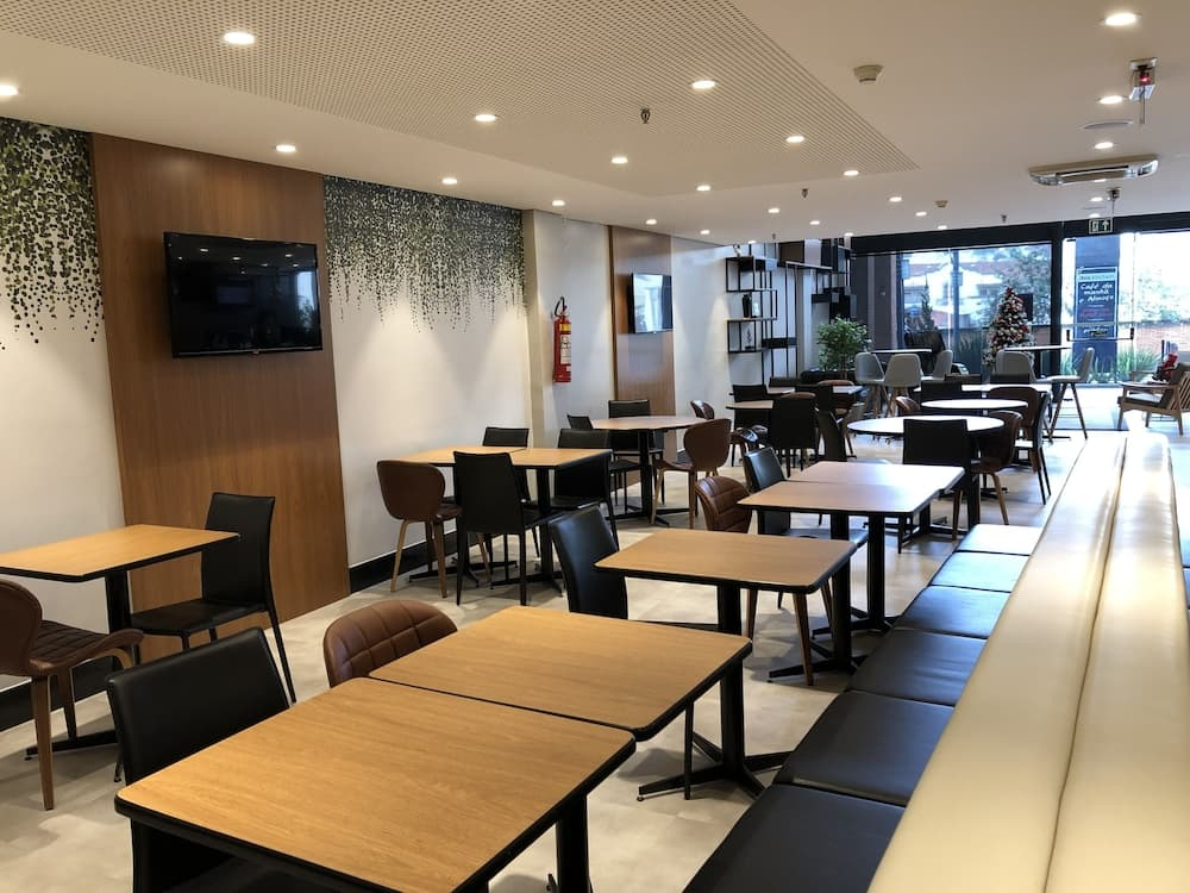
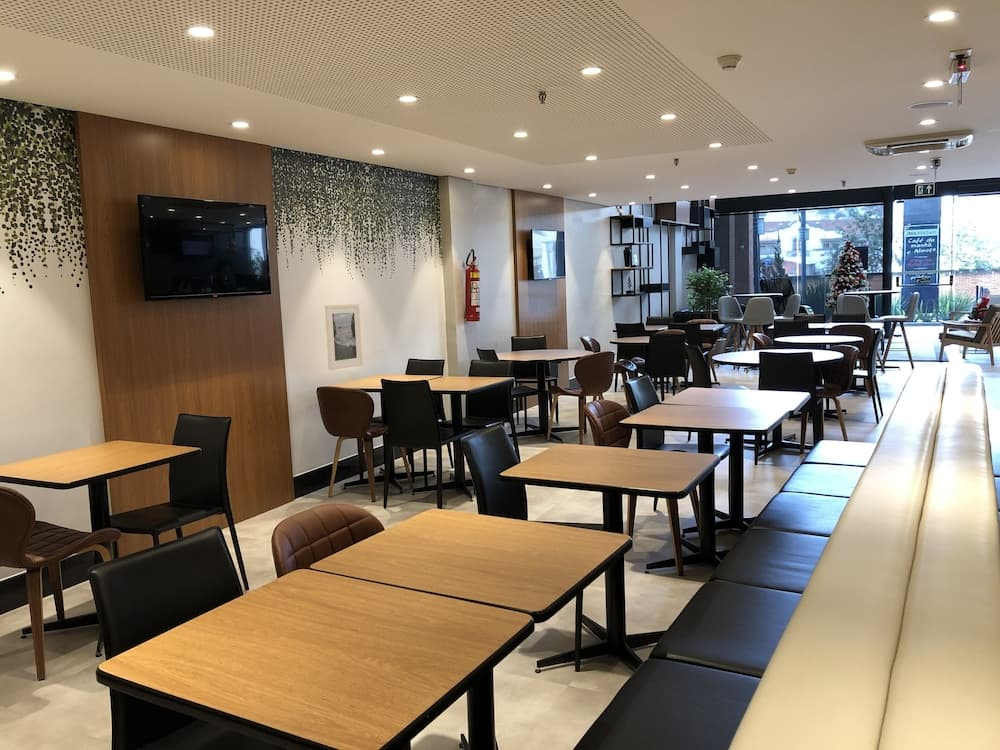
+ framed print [324,303,364,371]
